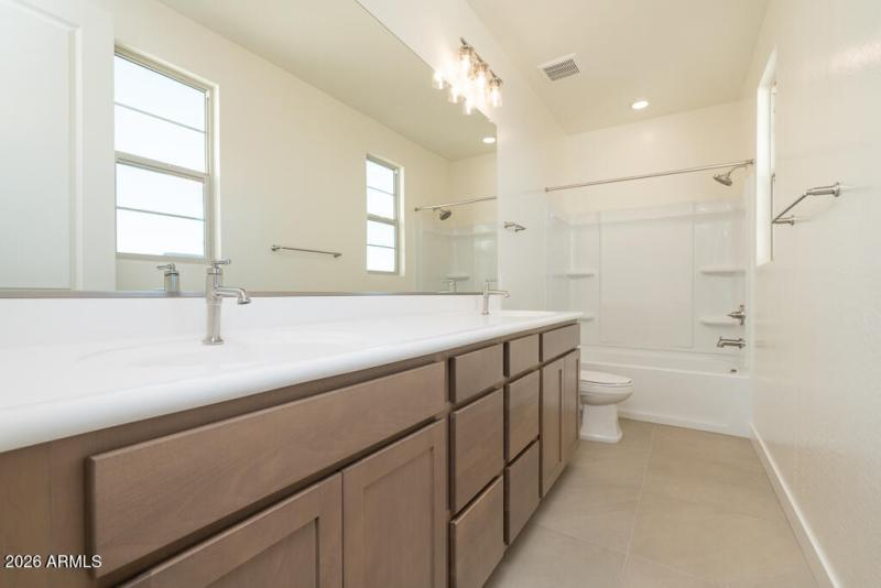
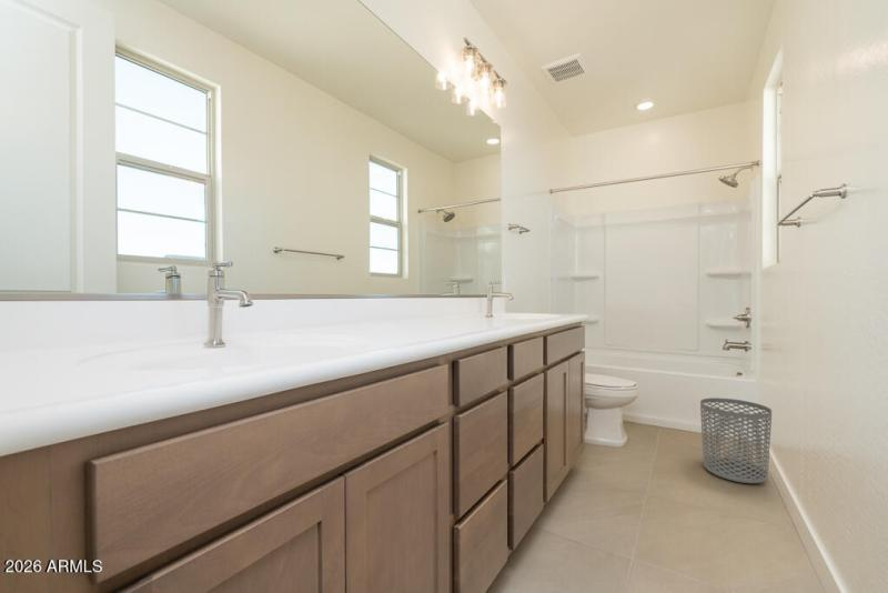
+ waste bin [699,396,773,484]
